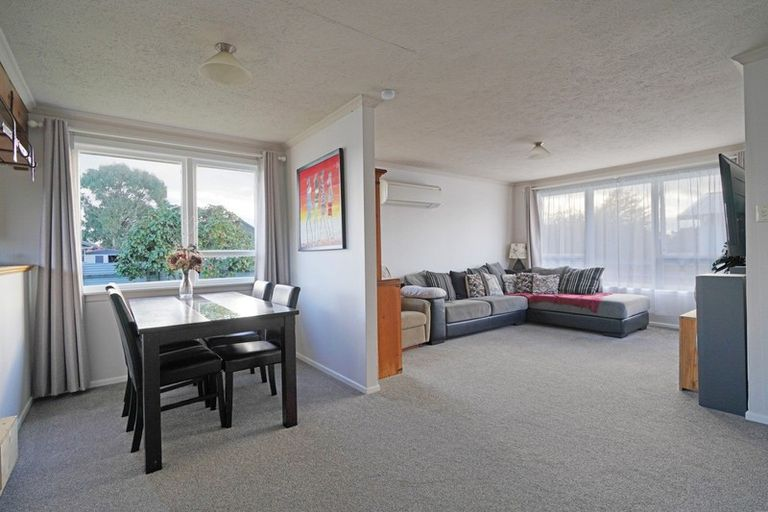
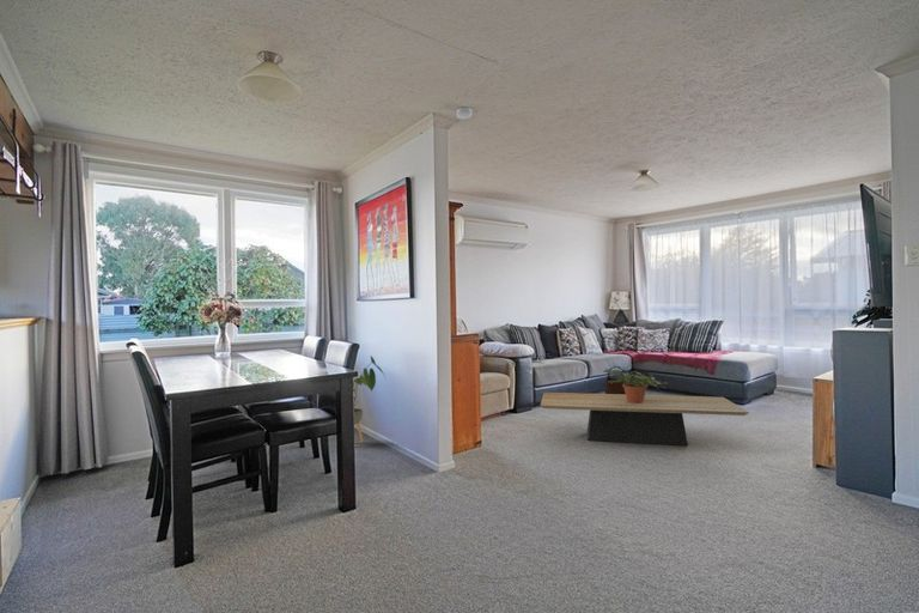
+ house plant [353,354,387,444]
+ potted plant [602,368,670,403]
+ coffee table [540,392,750,447]
+ wooden bucket [604,365,627,395]
